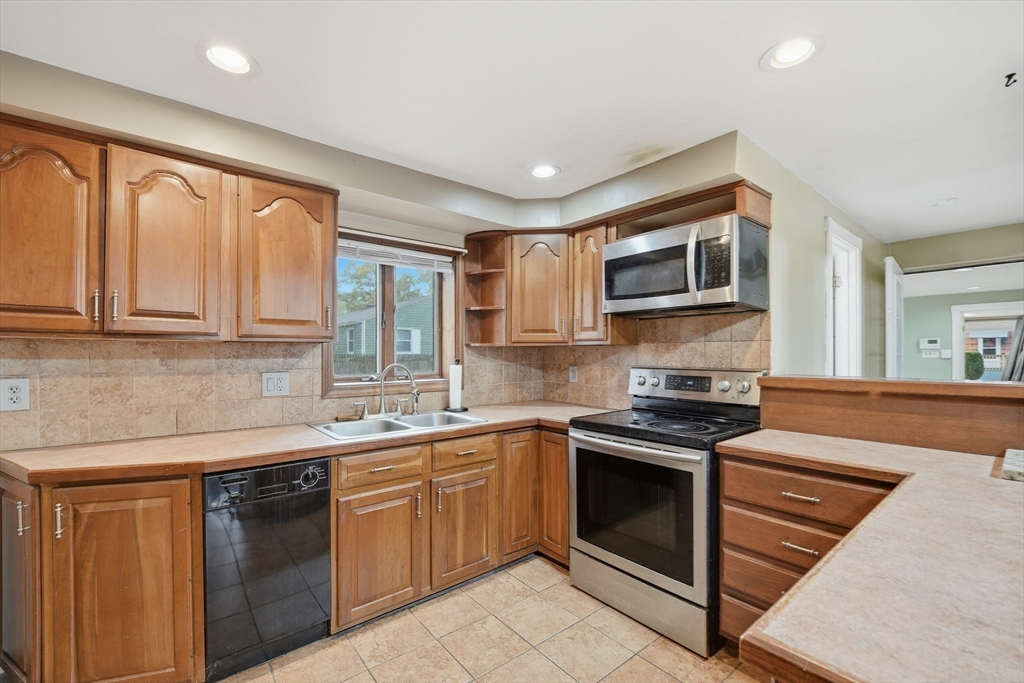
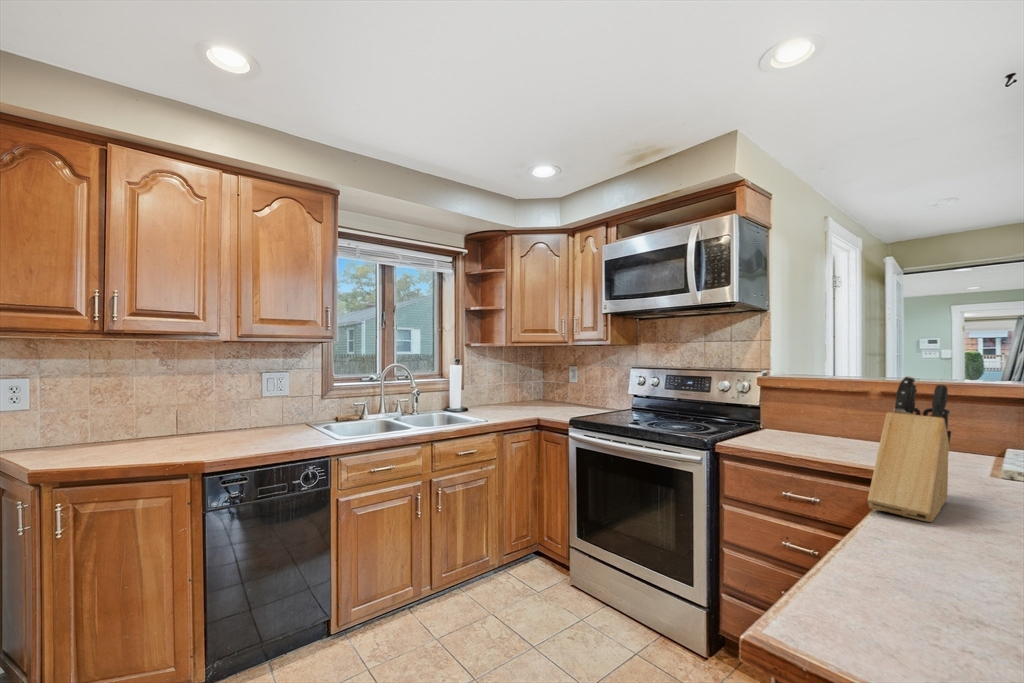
+ knife block [866,375,952,523]
